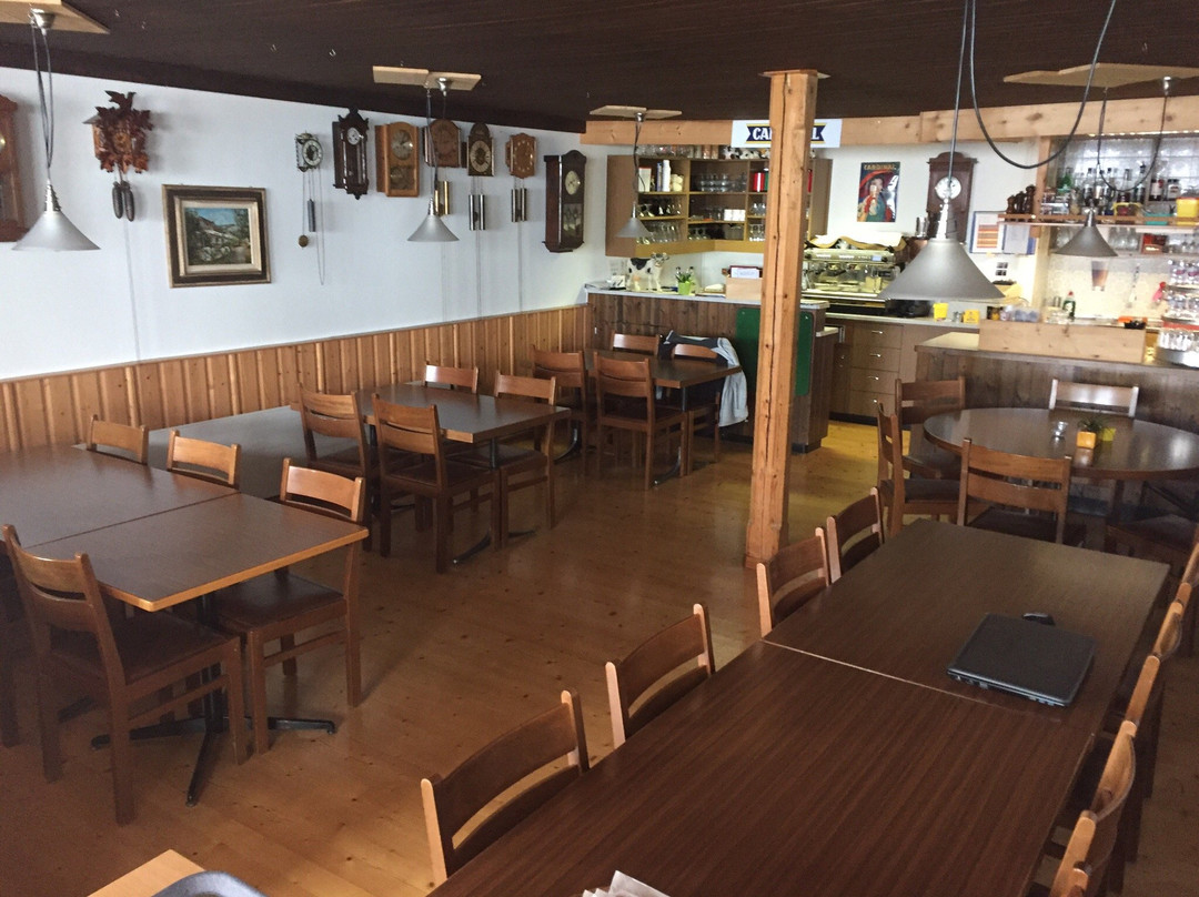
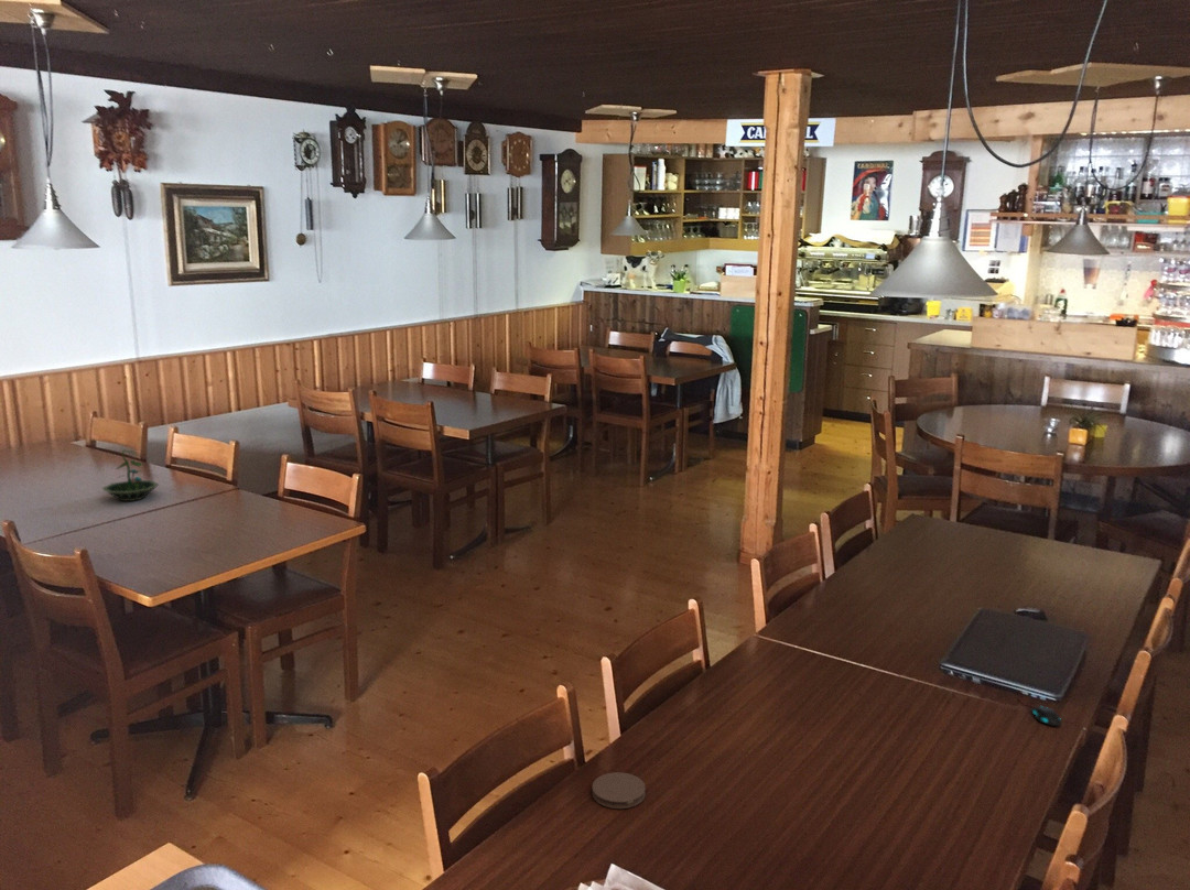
+ terrarium [100,449,160,502]
+ mouse [1017,690,1063,727]
+ coaster [592,771,647,810]
